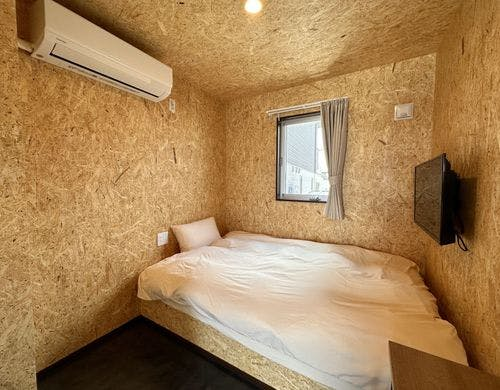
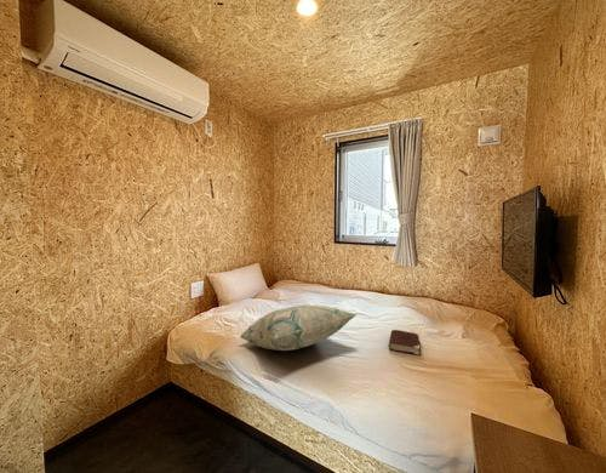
+ decorative pillow [240,304,358,352]
+ book [388,329,421,355]
